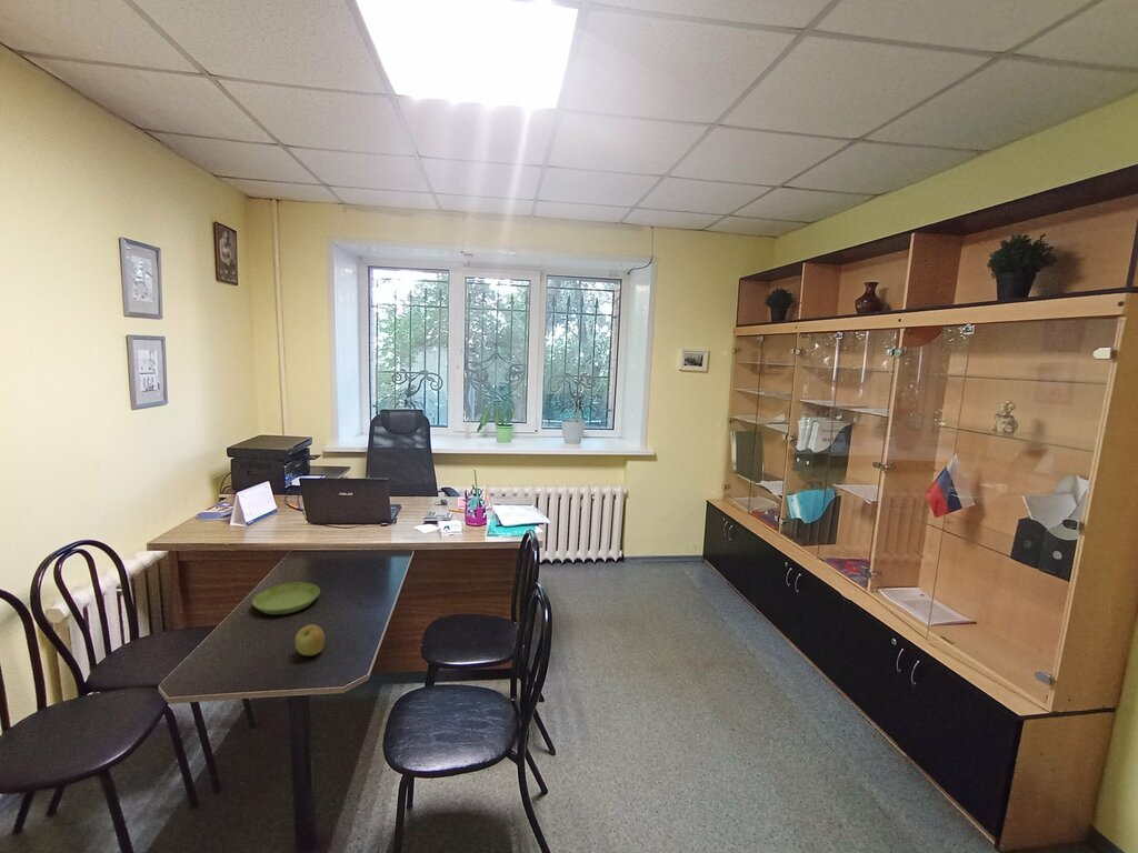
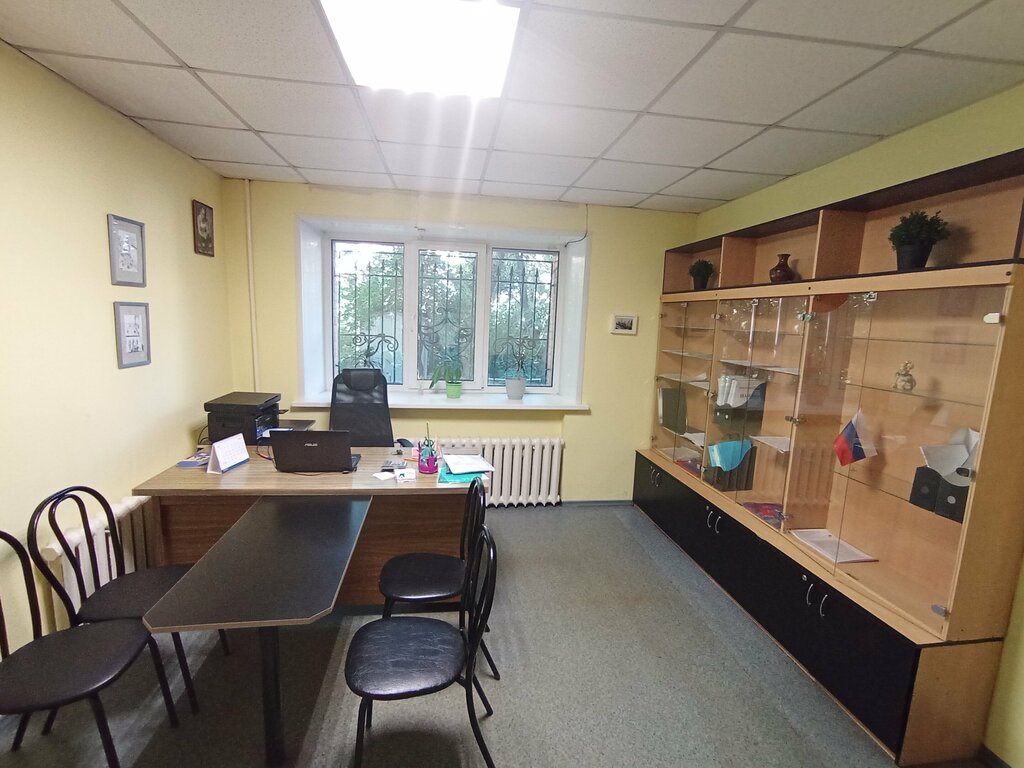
- apple [293,623,326,656]
- saucer [251,582,321,615]
